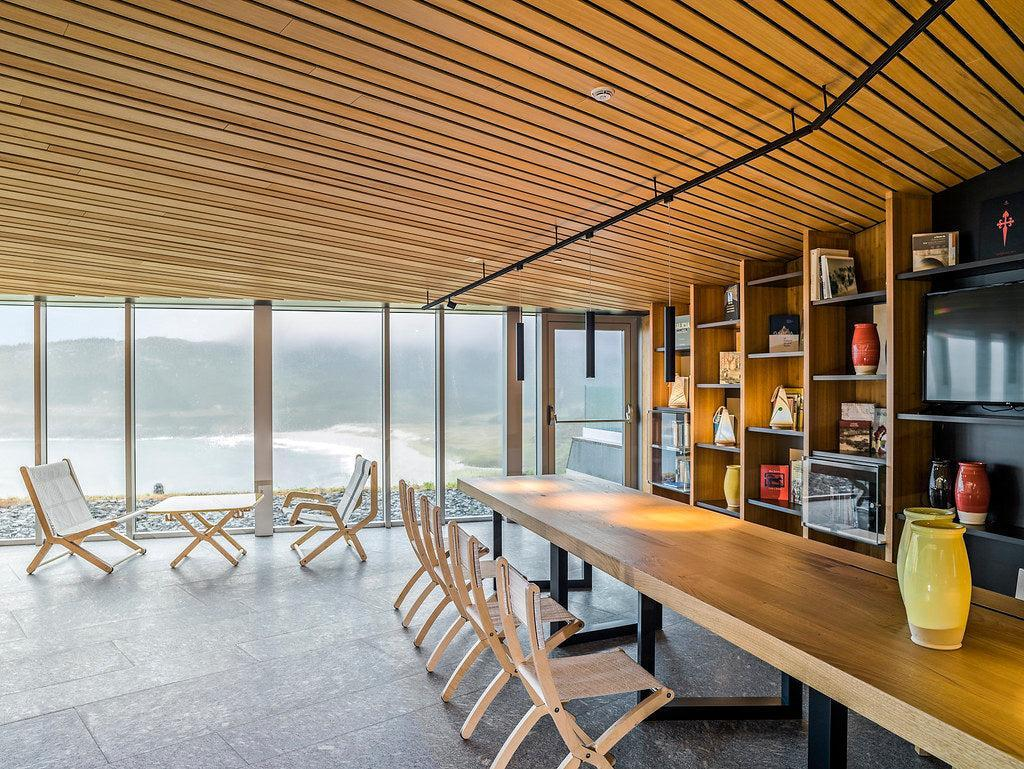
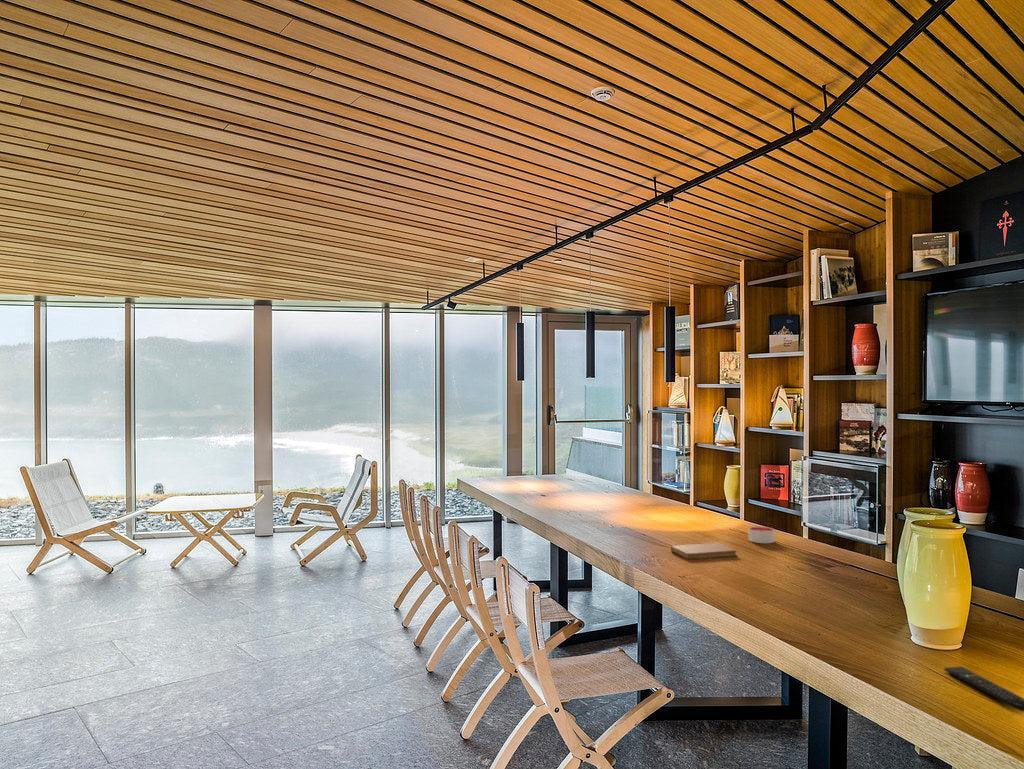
+ notebook [670,542,738,560]
+ candle [748,525,775,544]
+ remote control [943,666,1024,712]
